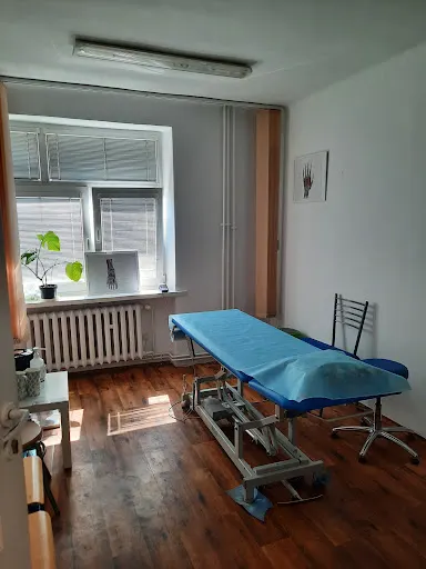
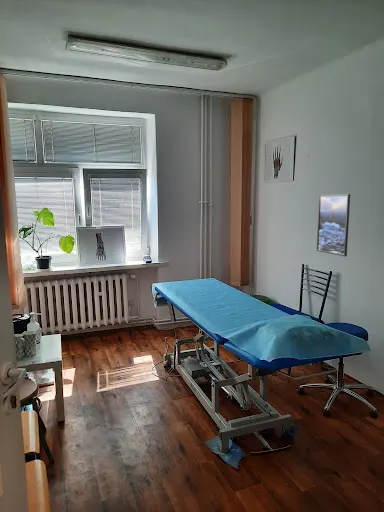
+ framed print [316,193,351,257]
